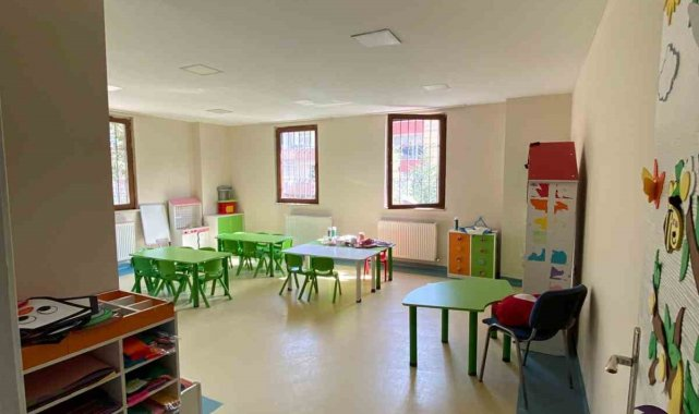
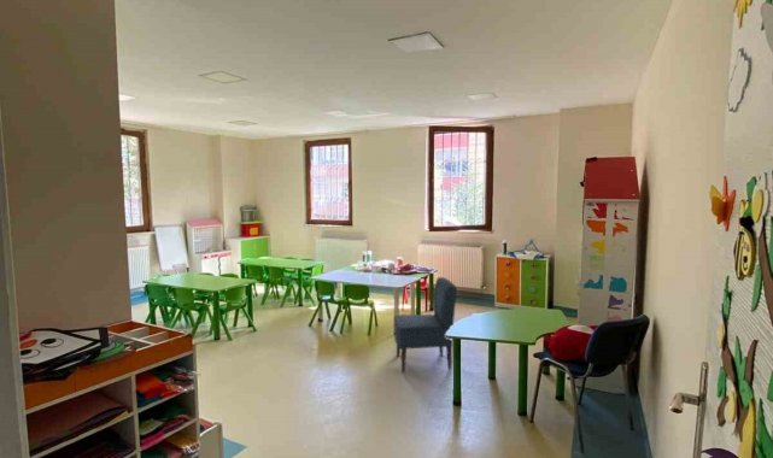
+ chair [393,276,458,375]
